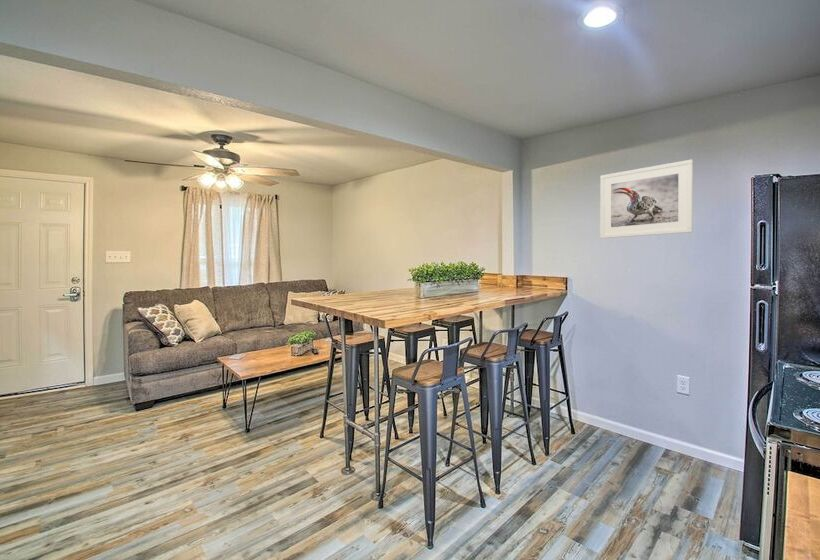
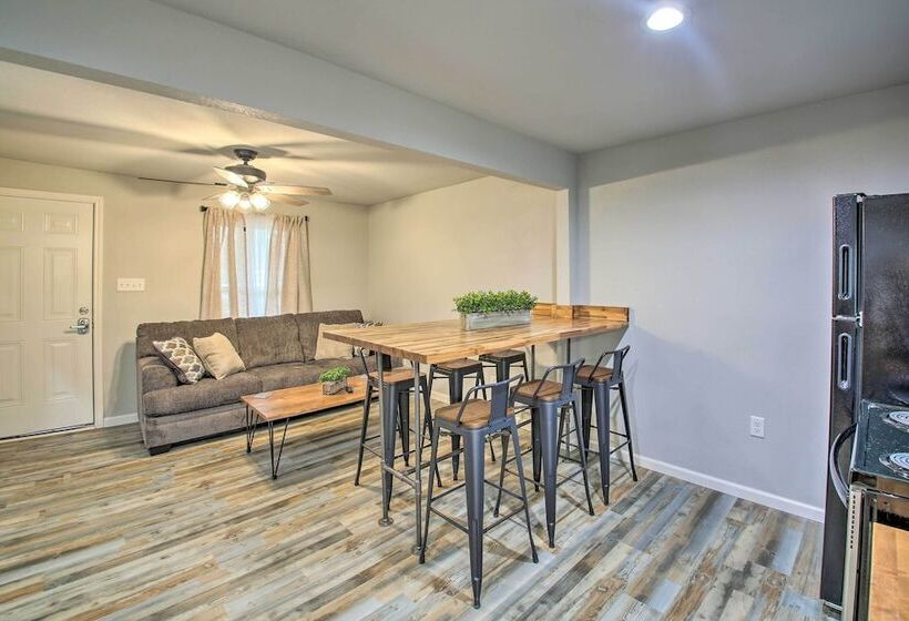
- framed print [599,159,694,239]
